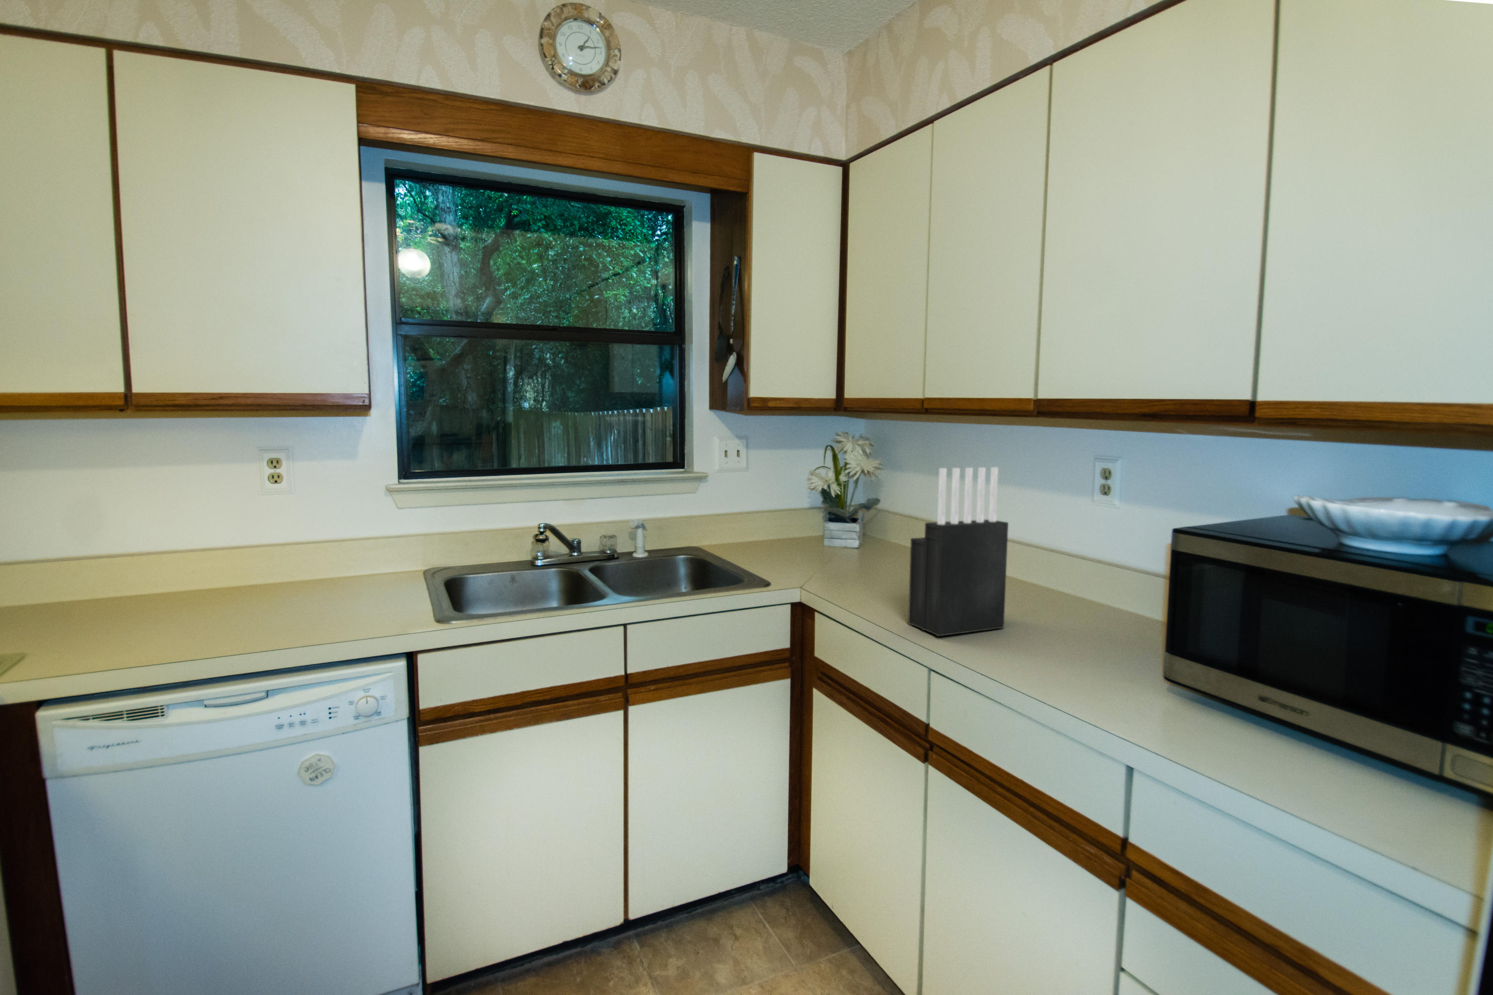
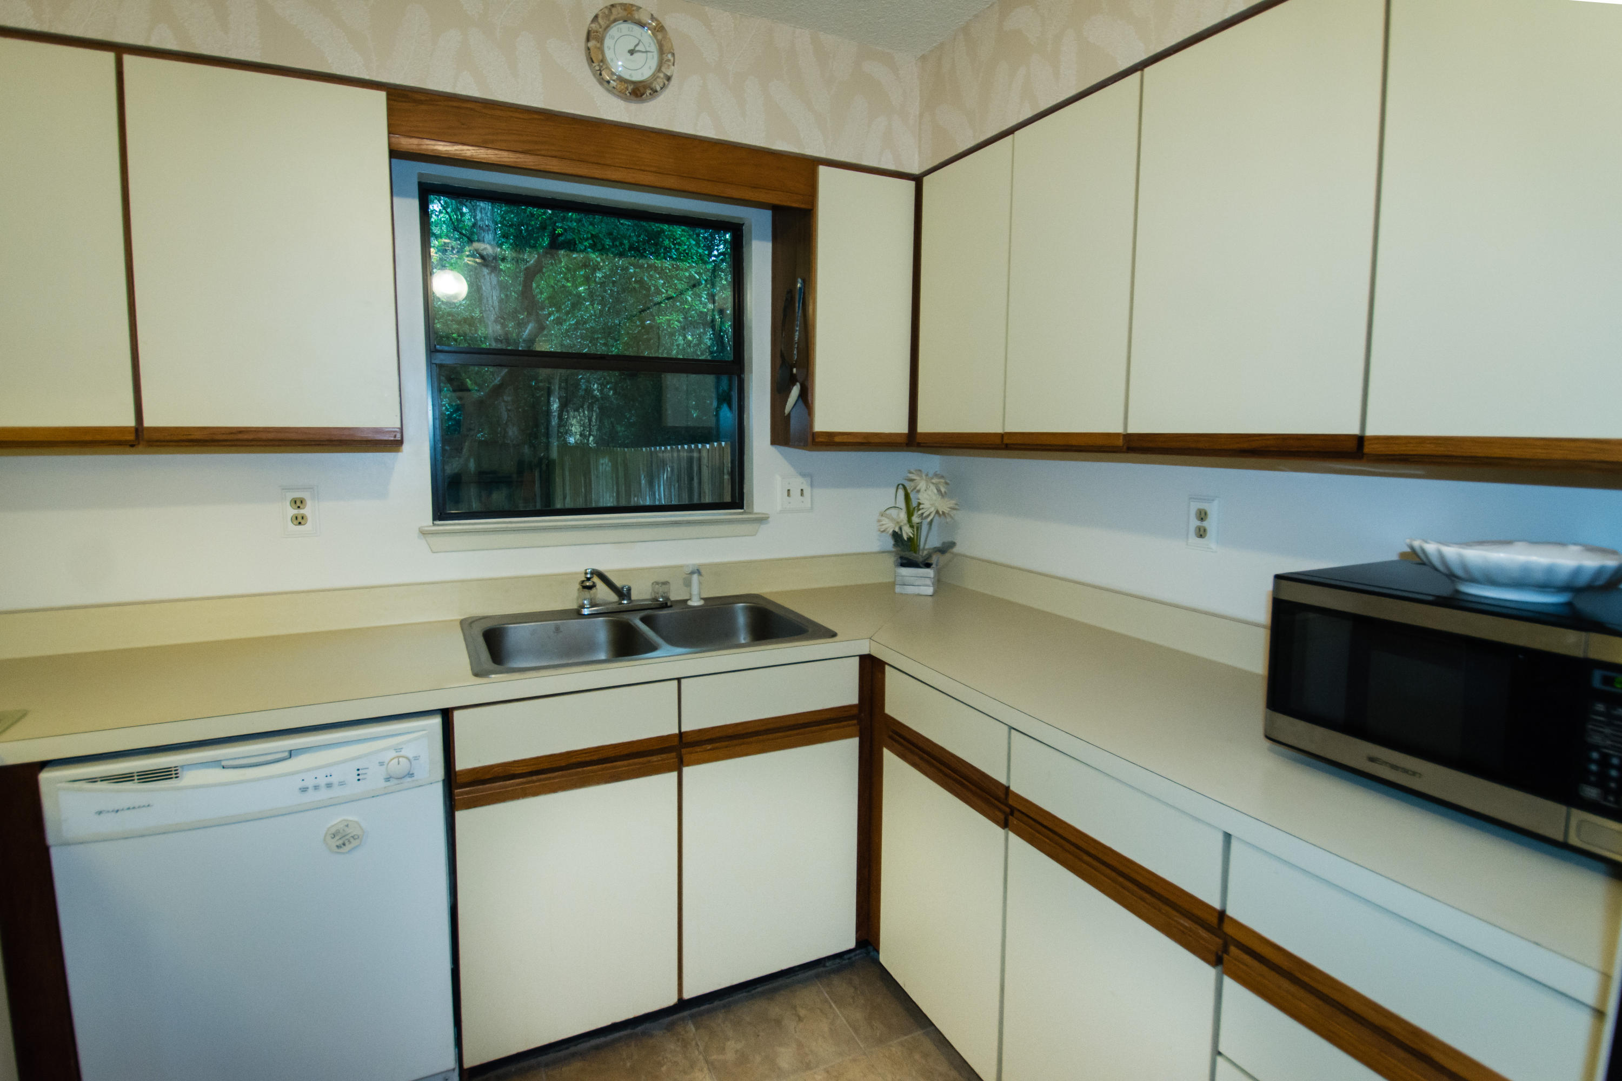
- knife block [908,466,1009,636]
